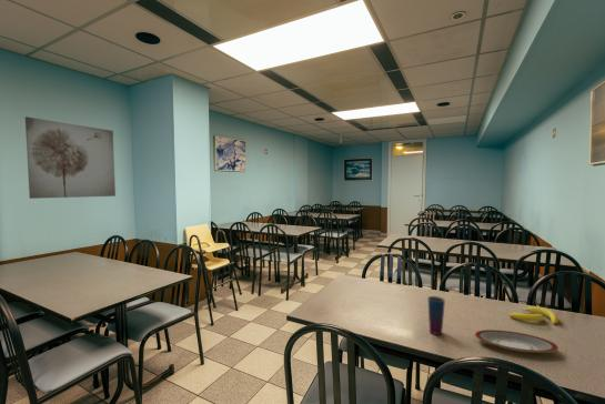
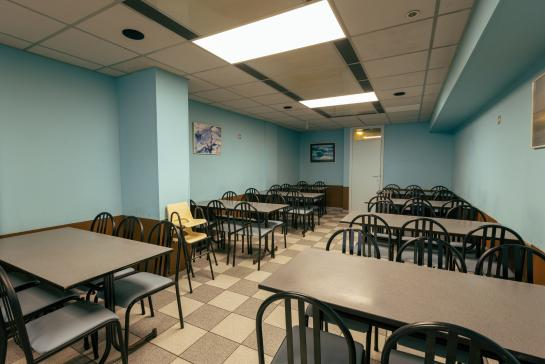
- cup [426,295,446,336]
- wall art [24,115,117,200]
- plate [474,329,559,354]
- banana [507,305,559,325]
